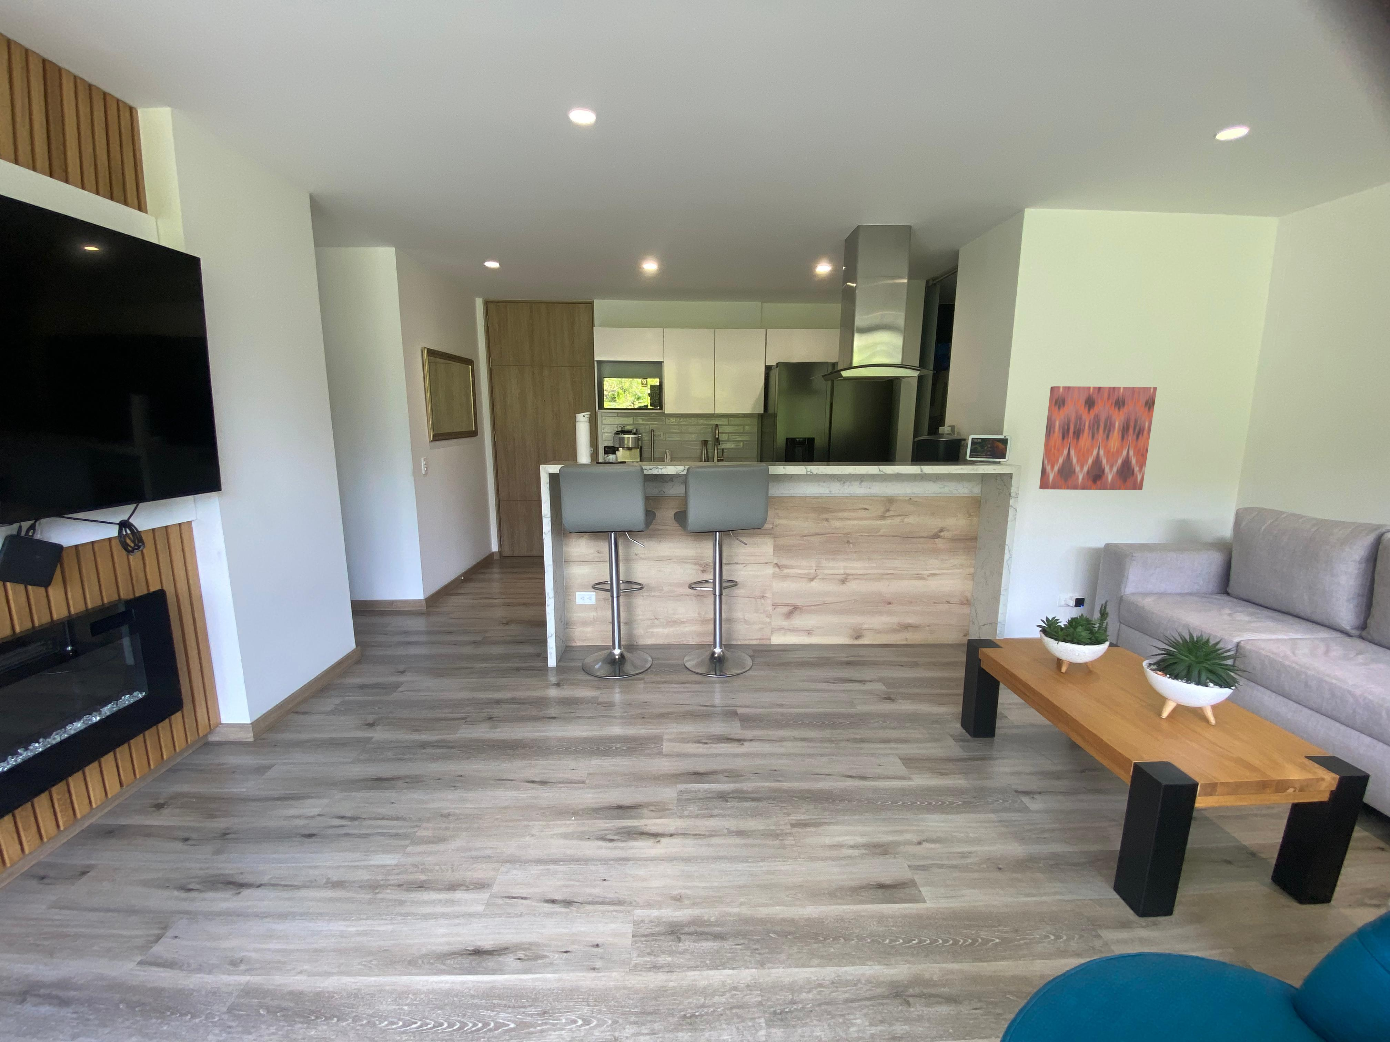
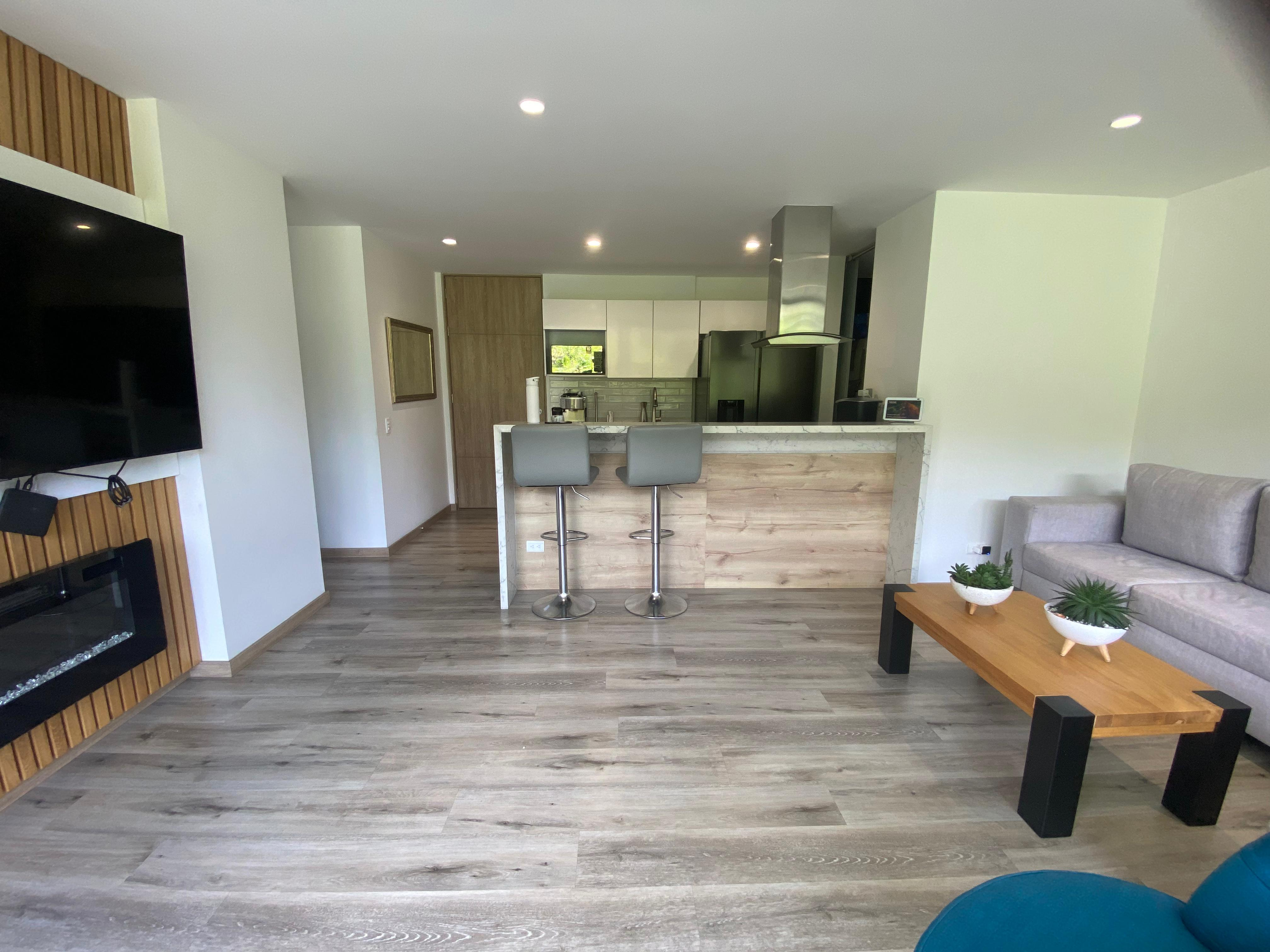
- wall art [1039,386,1157,490]
